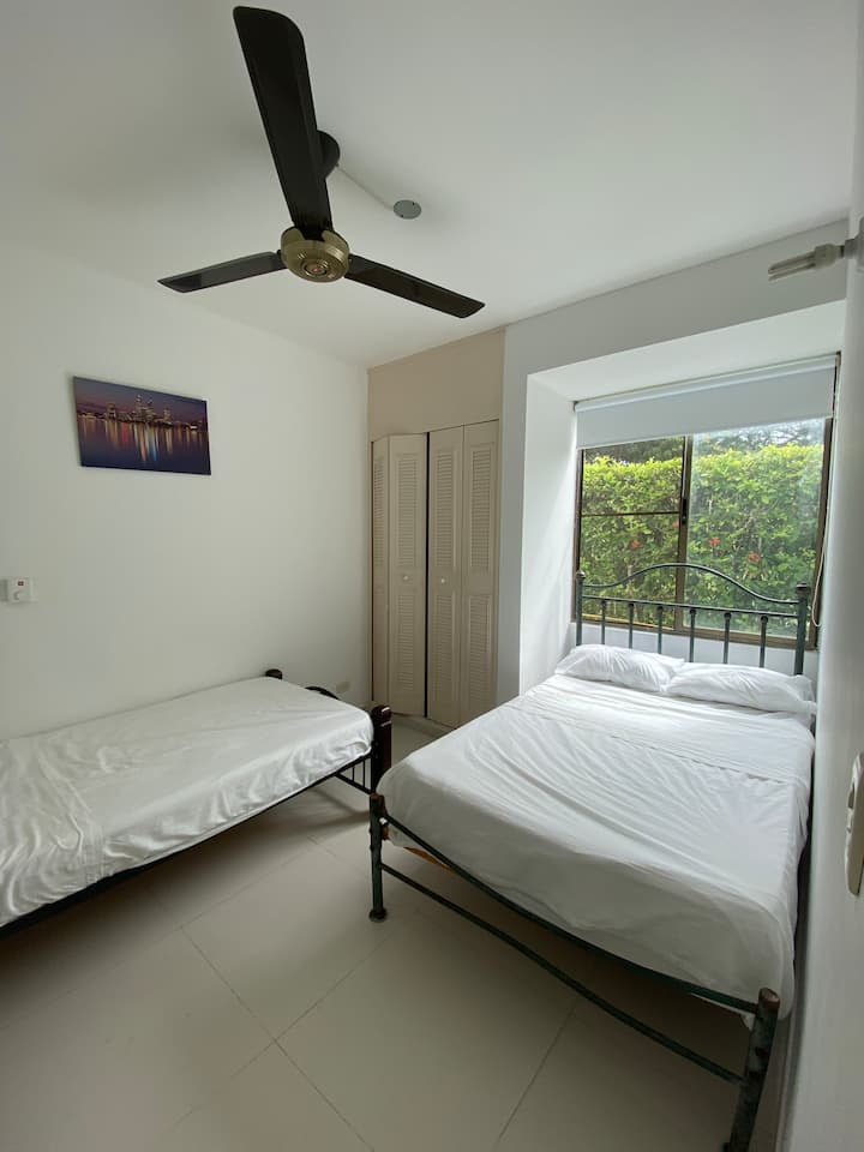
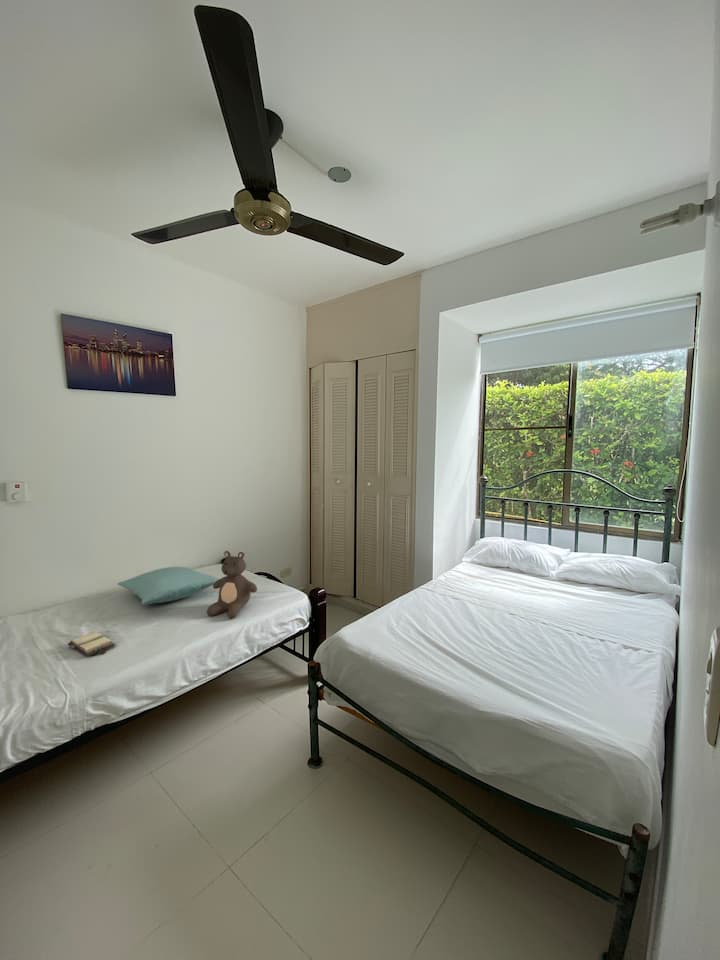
+ teddy bear [206,550,258,619]
+ hardback book [67,631,116,657]
+ pillow [117,566,220,606]
